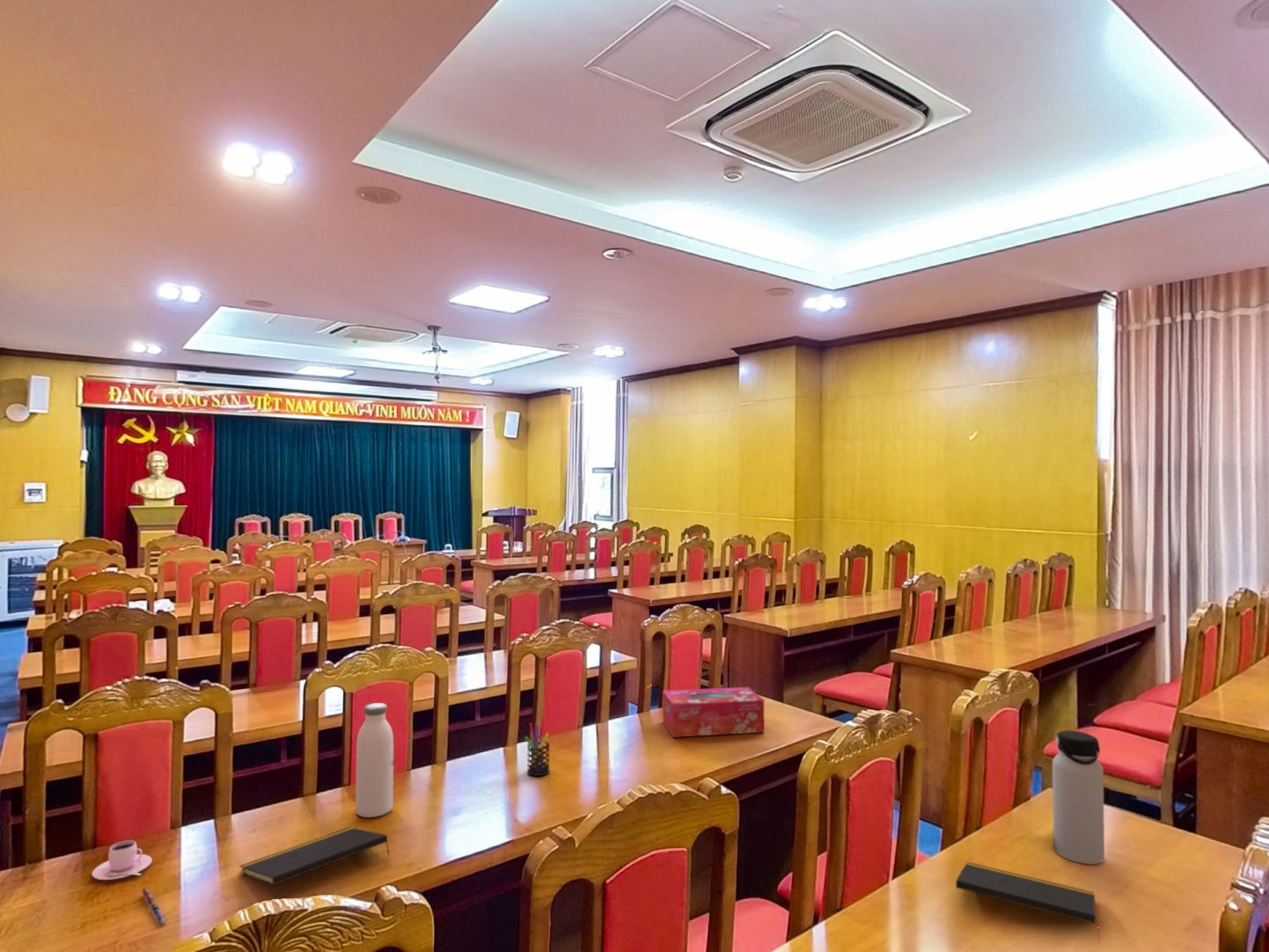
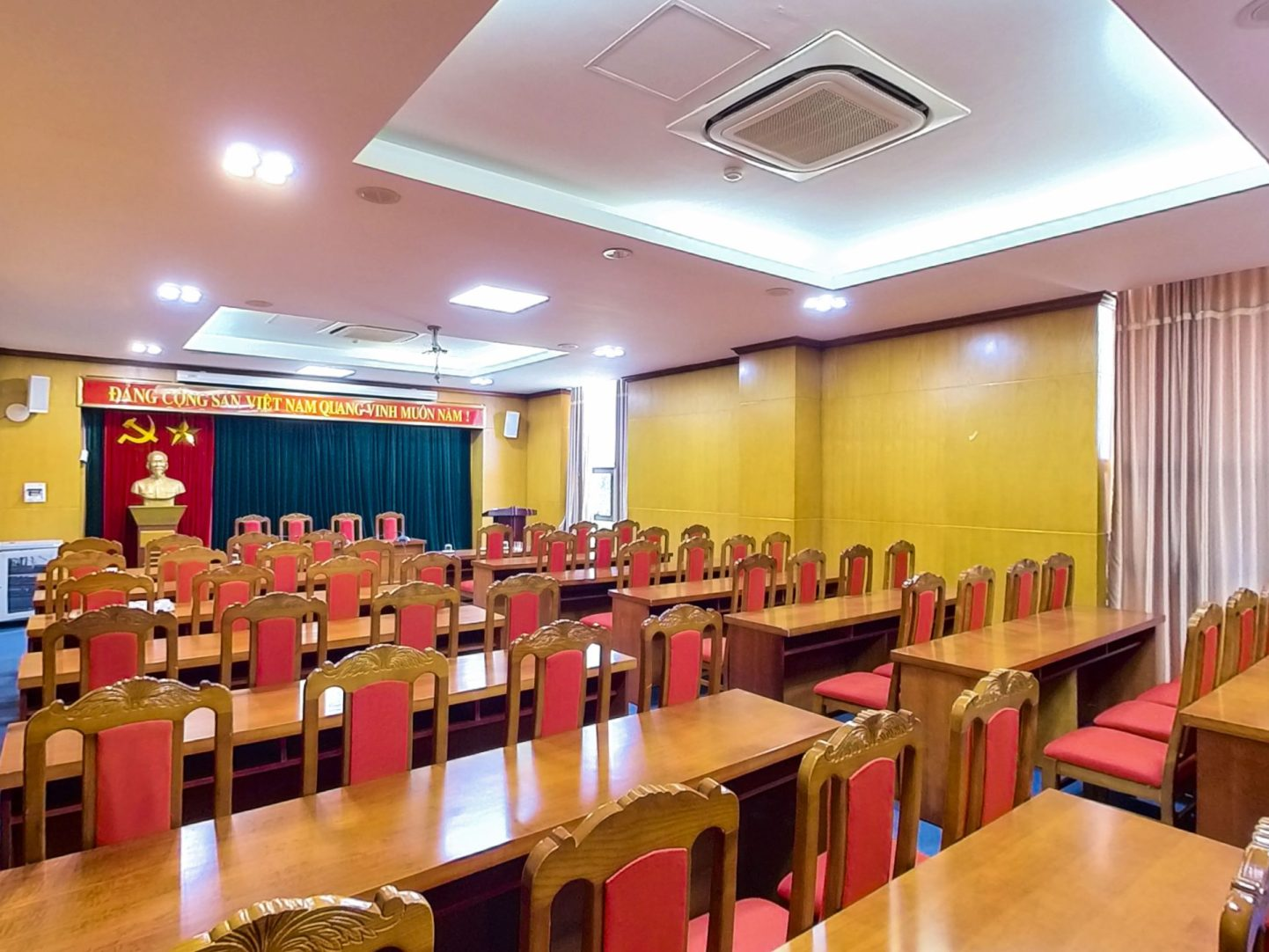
- water bottle [1052,729,1105,865]
- pen [140,887,168,926]
- notepad [238,826,391,886]
- water bottle [355,702,394,818]
- pen holder [524,722,551,777]
- tissue box [662,686,765,738]
- teacup [92,839,153,881]
- notepad [955,861,1102,944]
